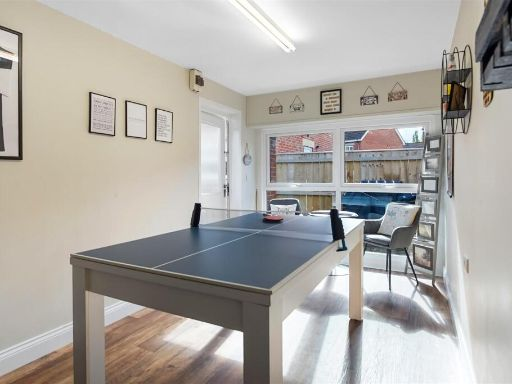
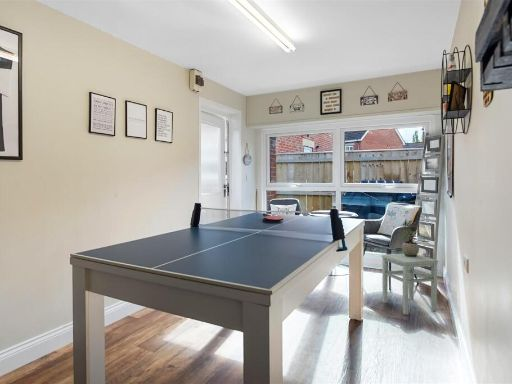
+ stool [381,253,439,315]
+ potted plant [401,218,420,257]
